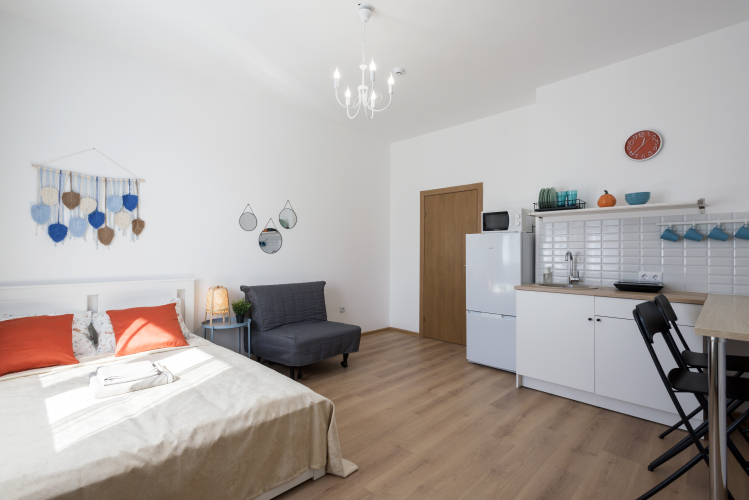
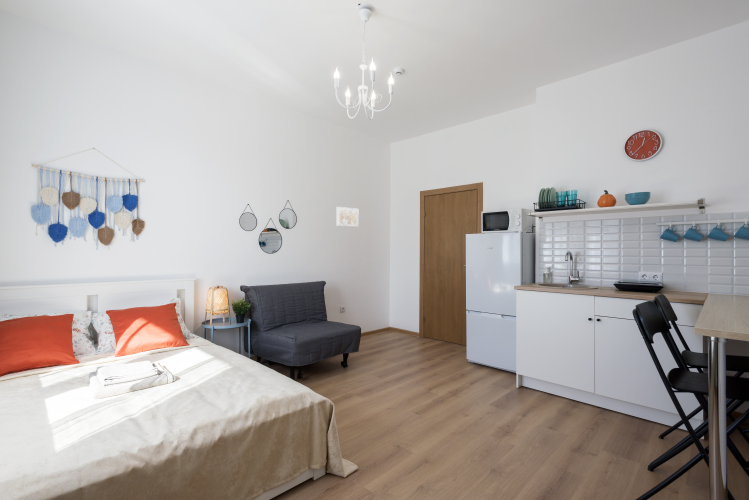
+ wall art [335,206,360,228]
